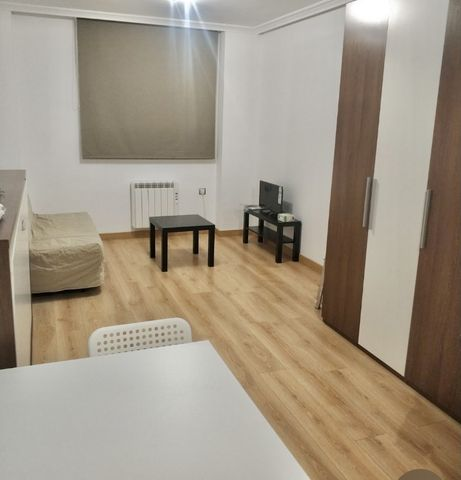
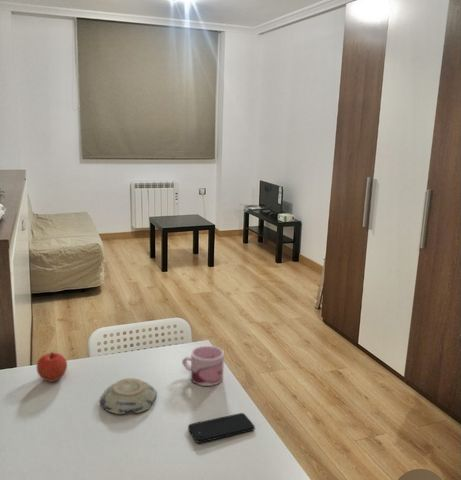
+ decorative bowl [99,377,158,415]
+ apple [36,351,68,383]
+ mug [181,345,225,387]
+ smartphone [187,412,256,444]
